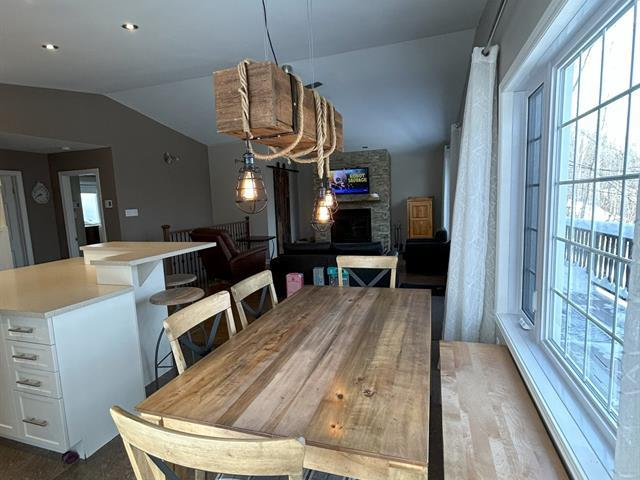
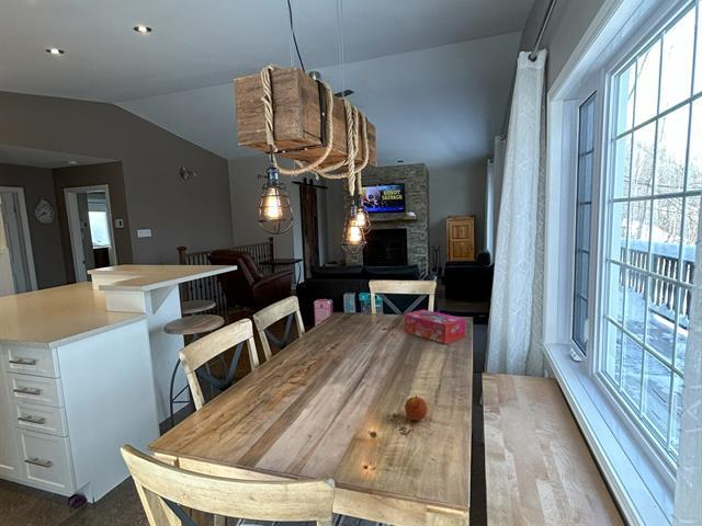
+ fruit [404,395,428,422]
+ tissue box [403,309,466,345]
